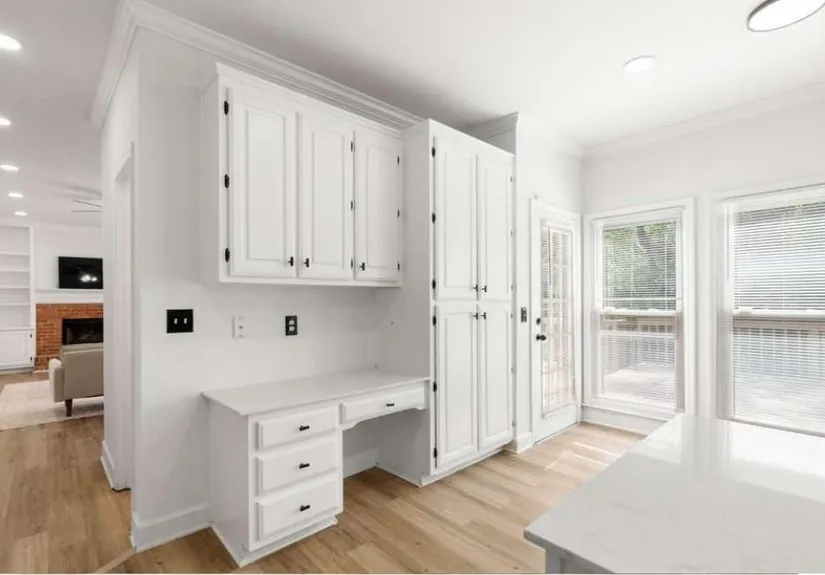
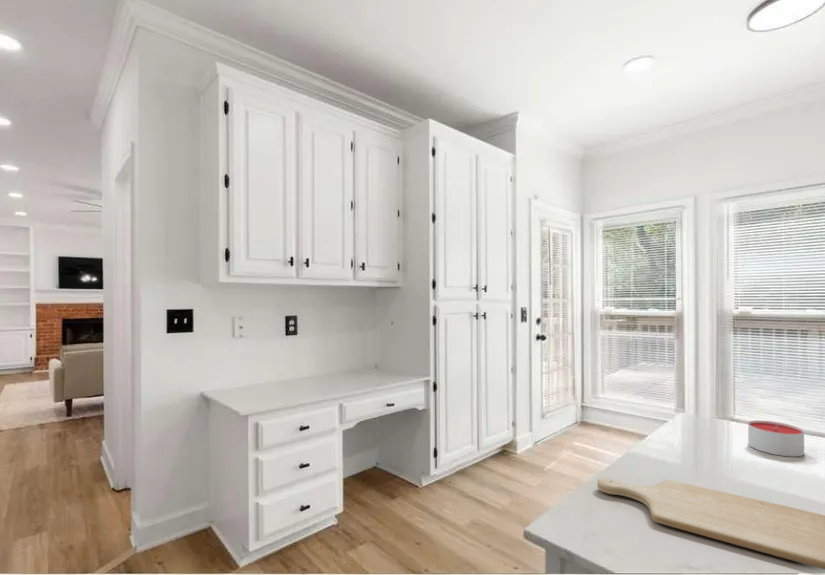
+ candle [747,420,805,457]
+ chopping board [596,477,825,570]
